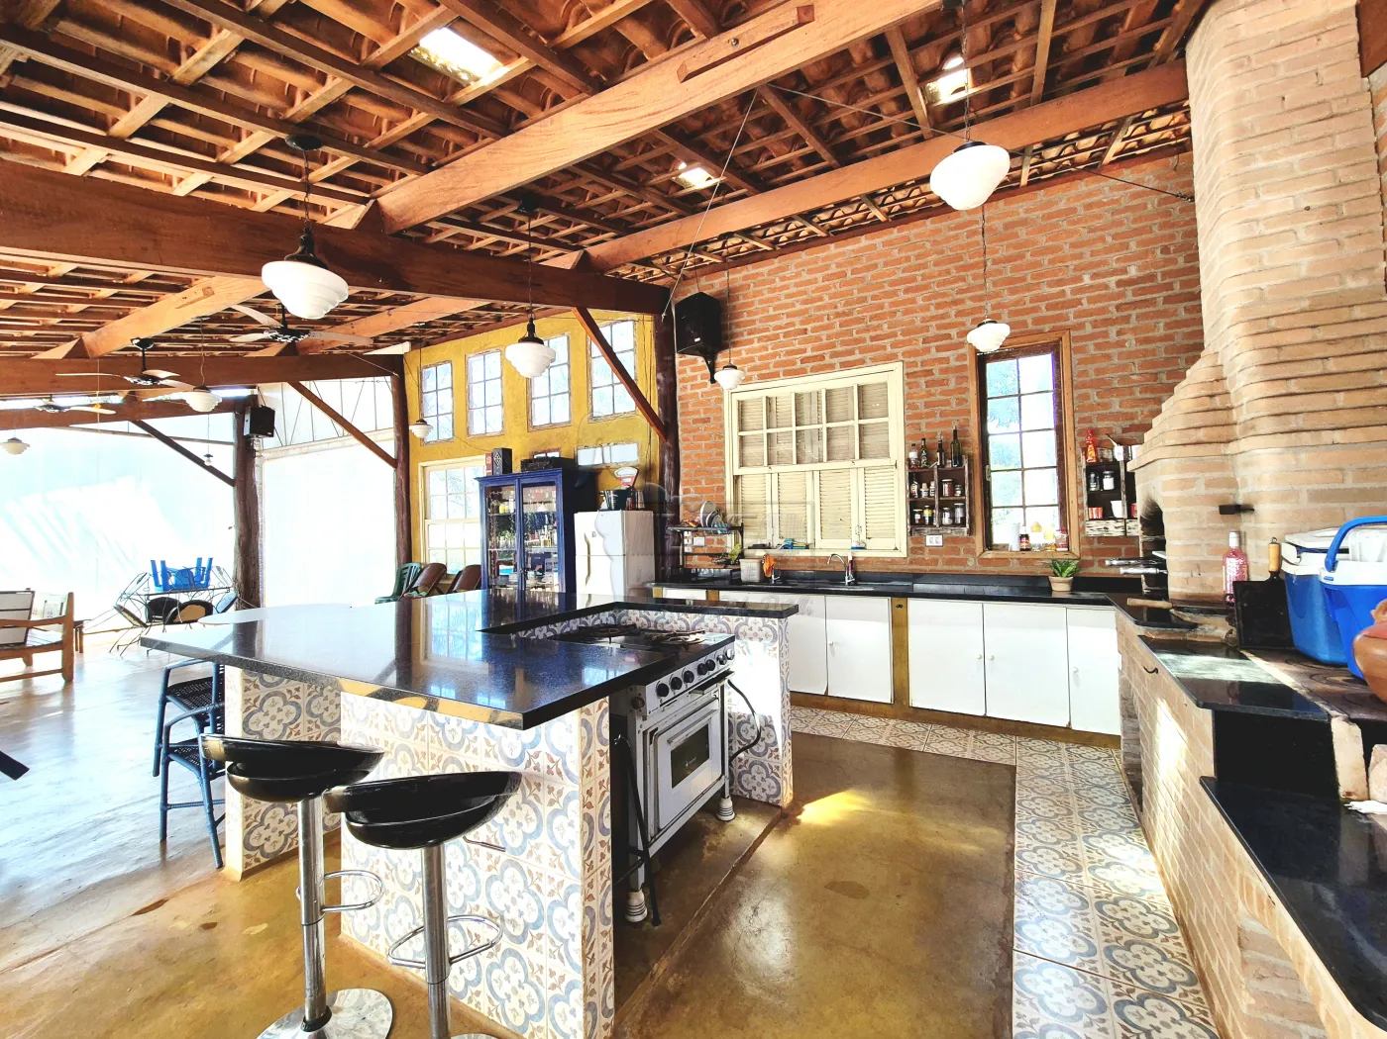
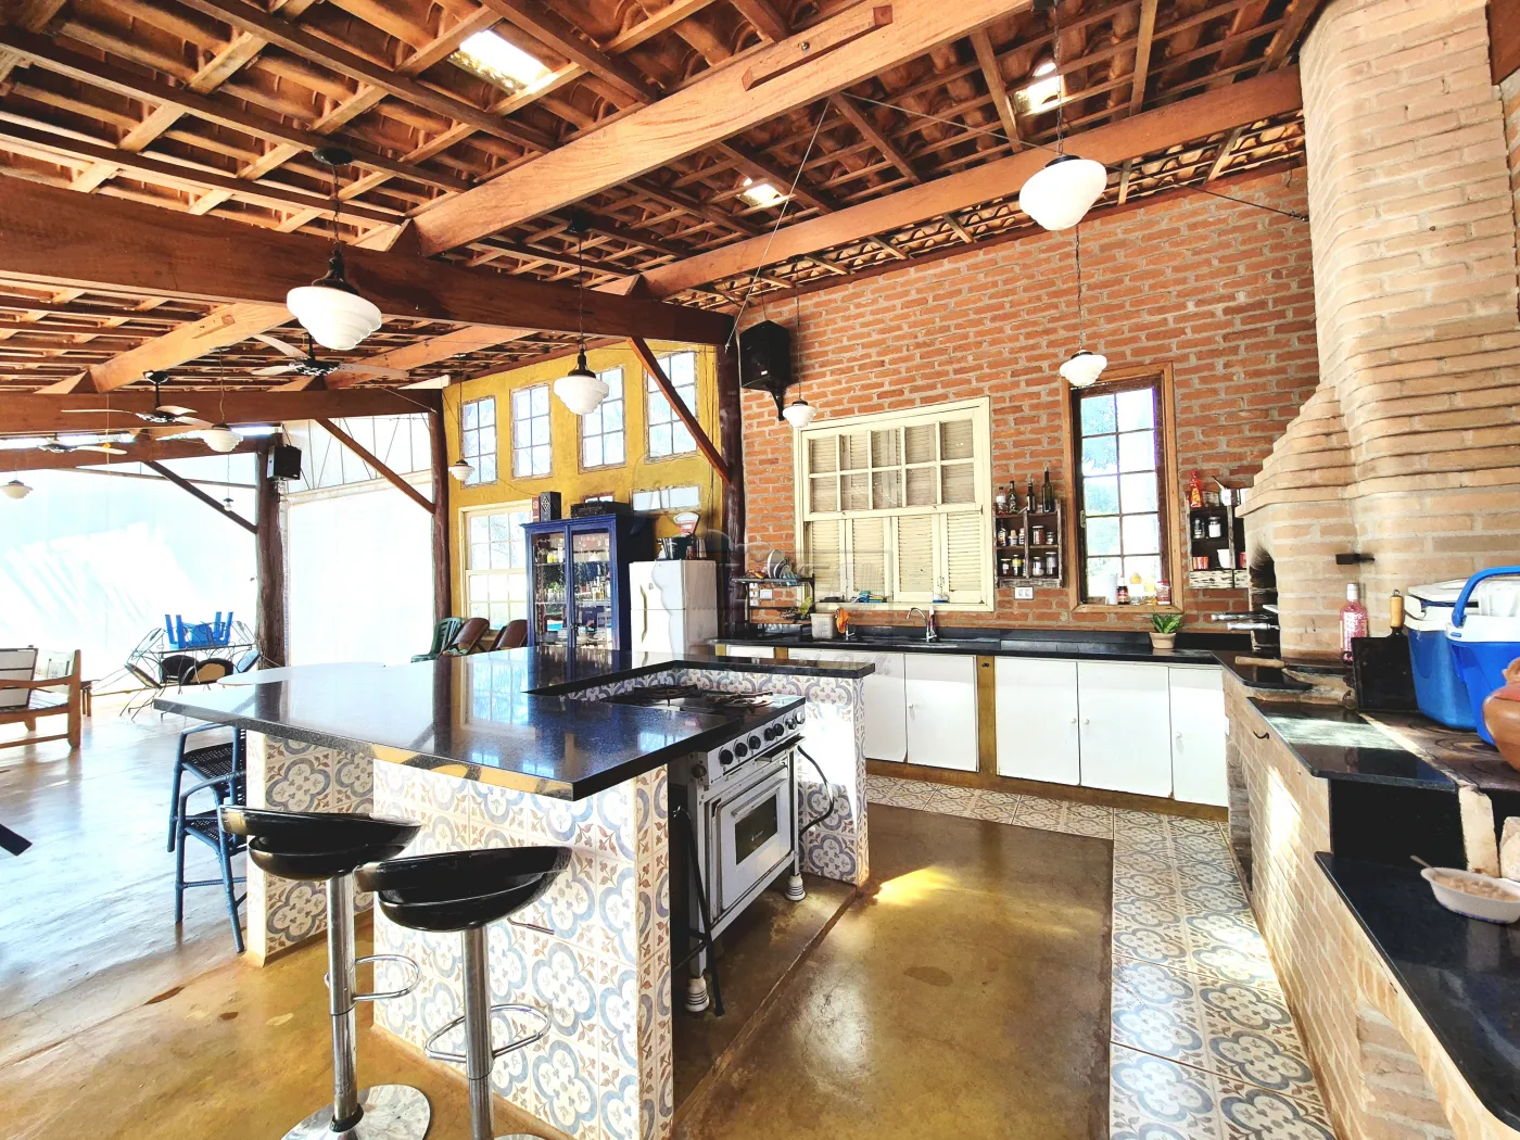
+ legume [1409,855,1520,924]
